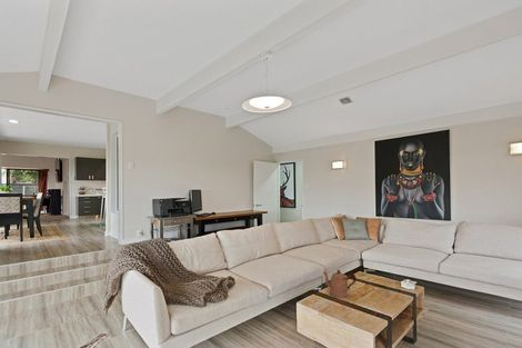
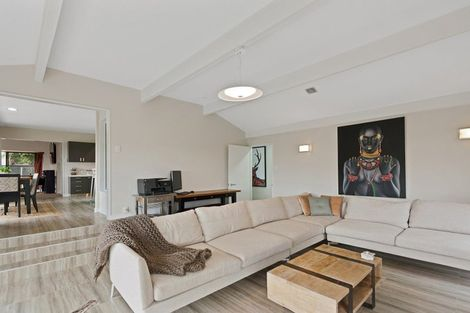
- coffeepot [322,269,358,299]
